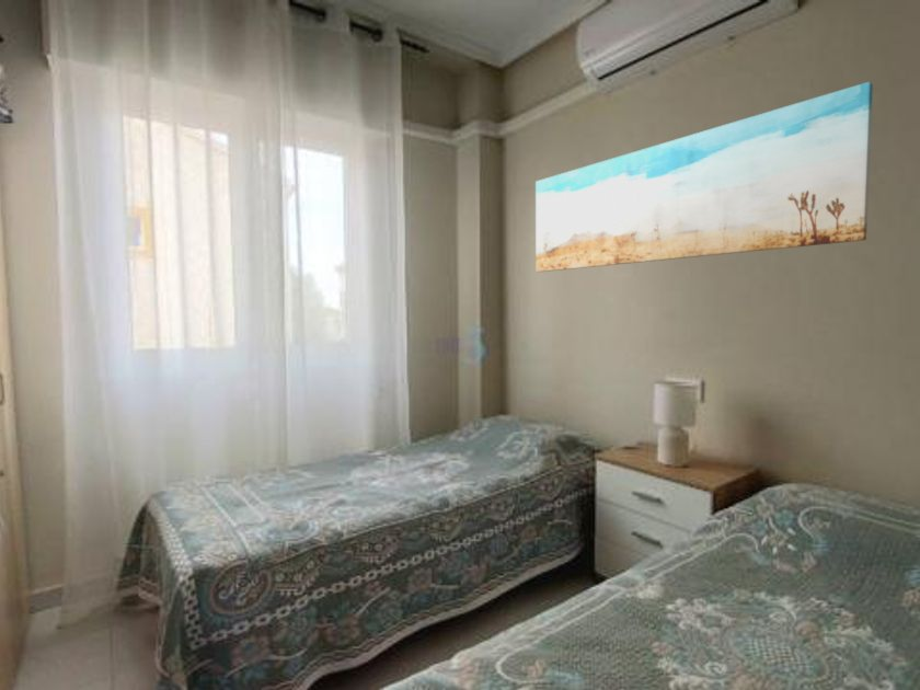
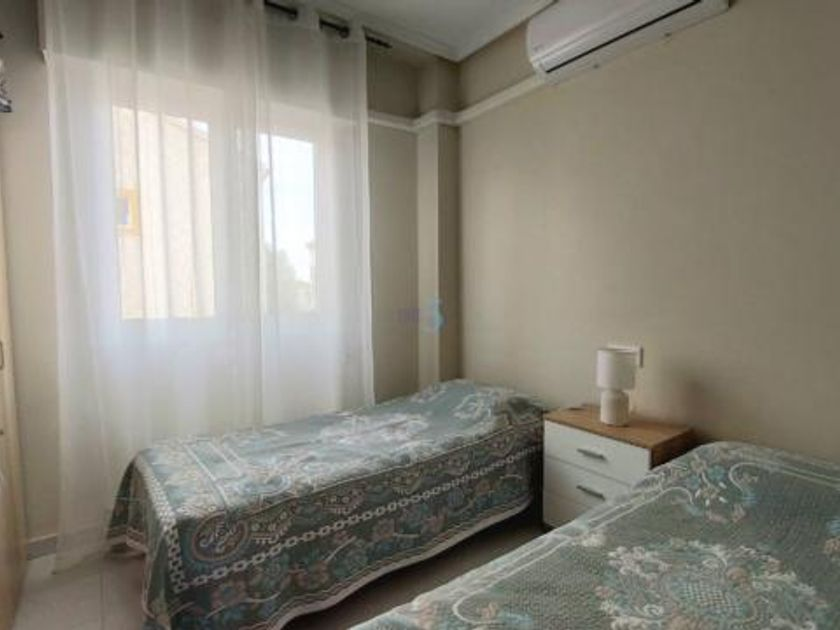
- wall art [534,81,874,273]
